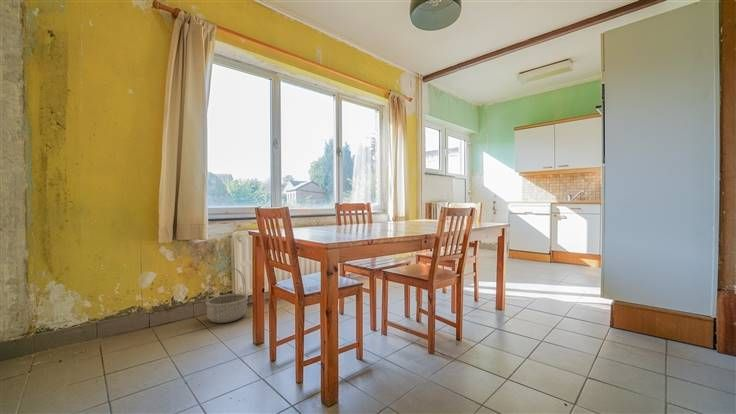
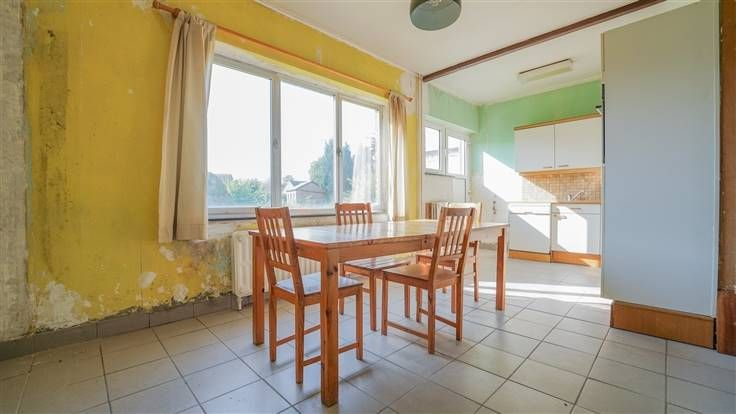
- basket [205,266,249,324]
